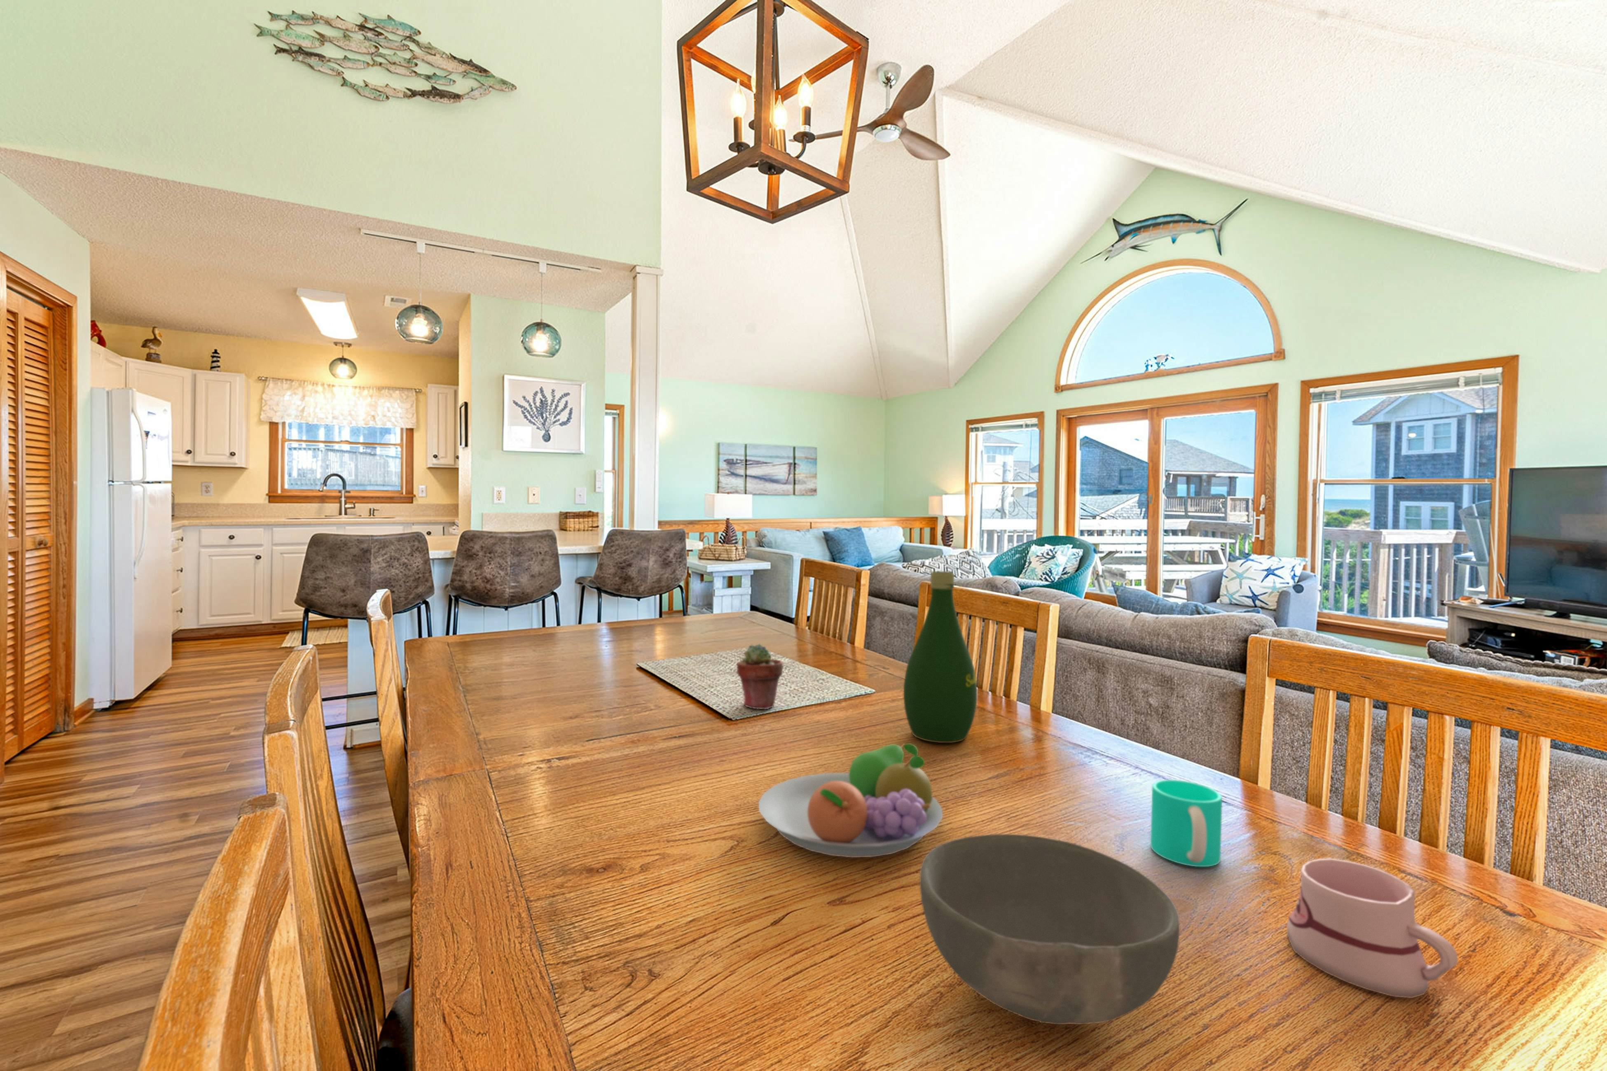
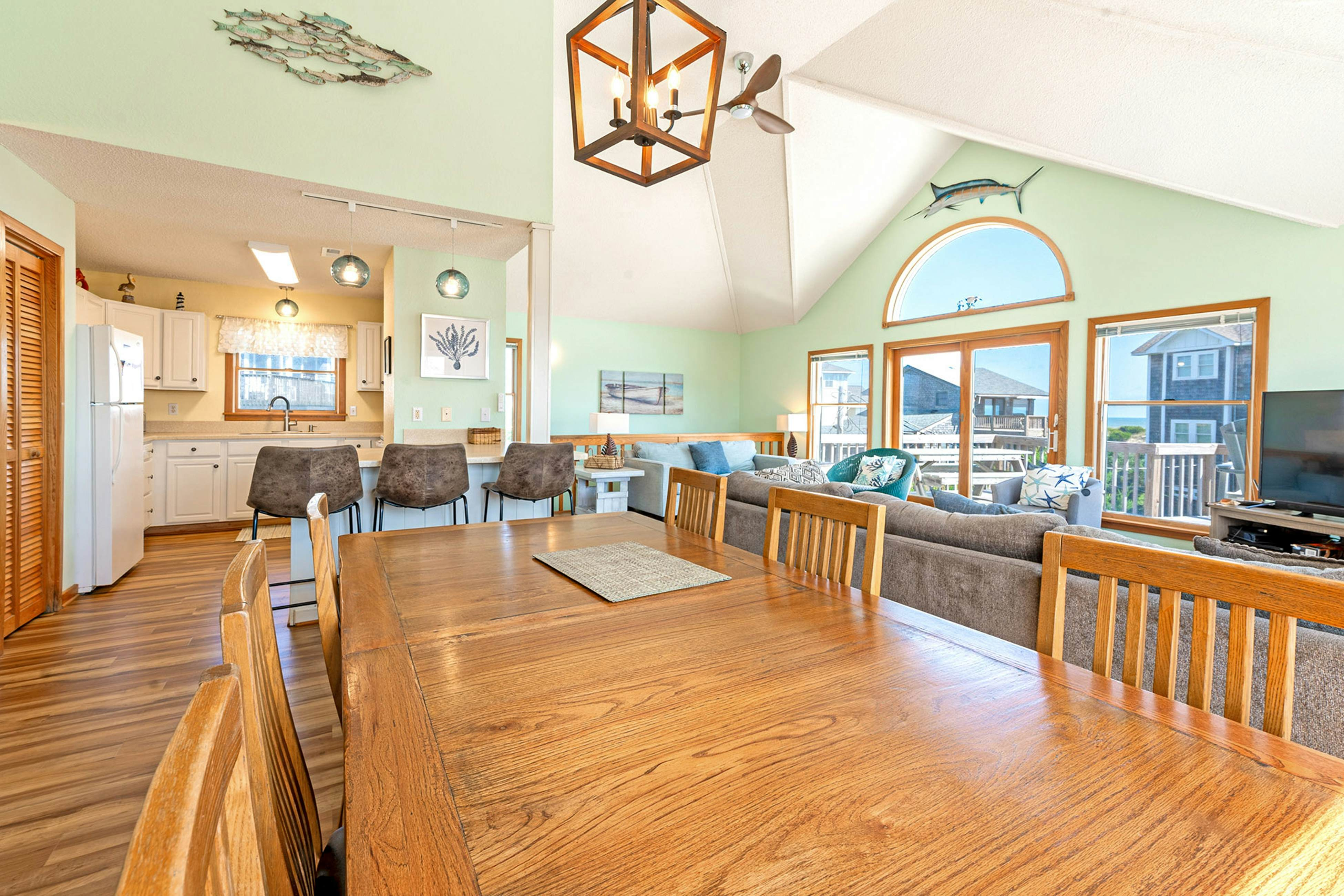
- bottle [903,570,978,743]
- mug [1287,858,1459,998]
- bowl [919,834,1180,1026]
- potted succulent [737,643,783,710]
- cup [1150,779,1223,867]
- fruit bowl [758,742,943,858]
